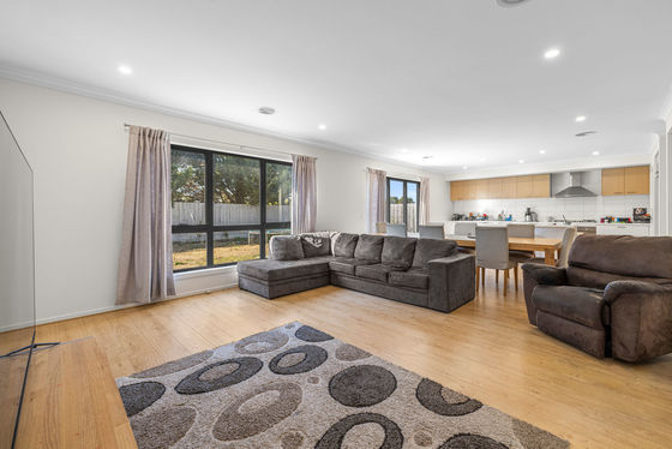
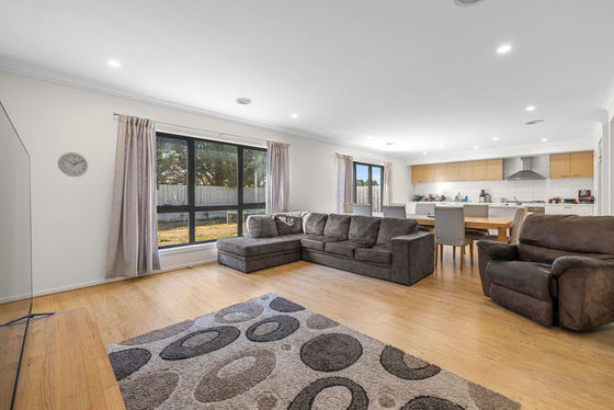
+ wall clock [57,151,91,178]
